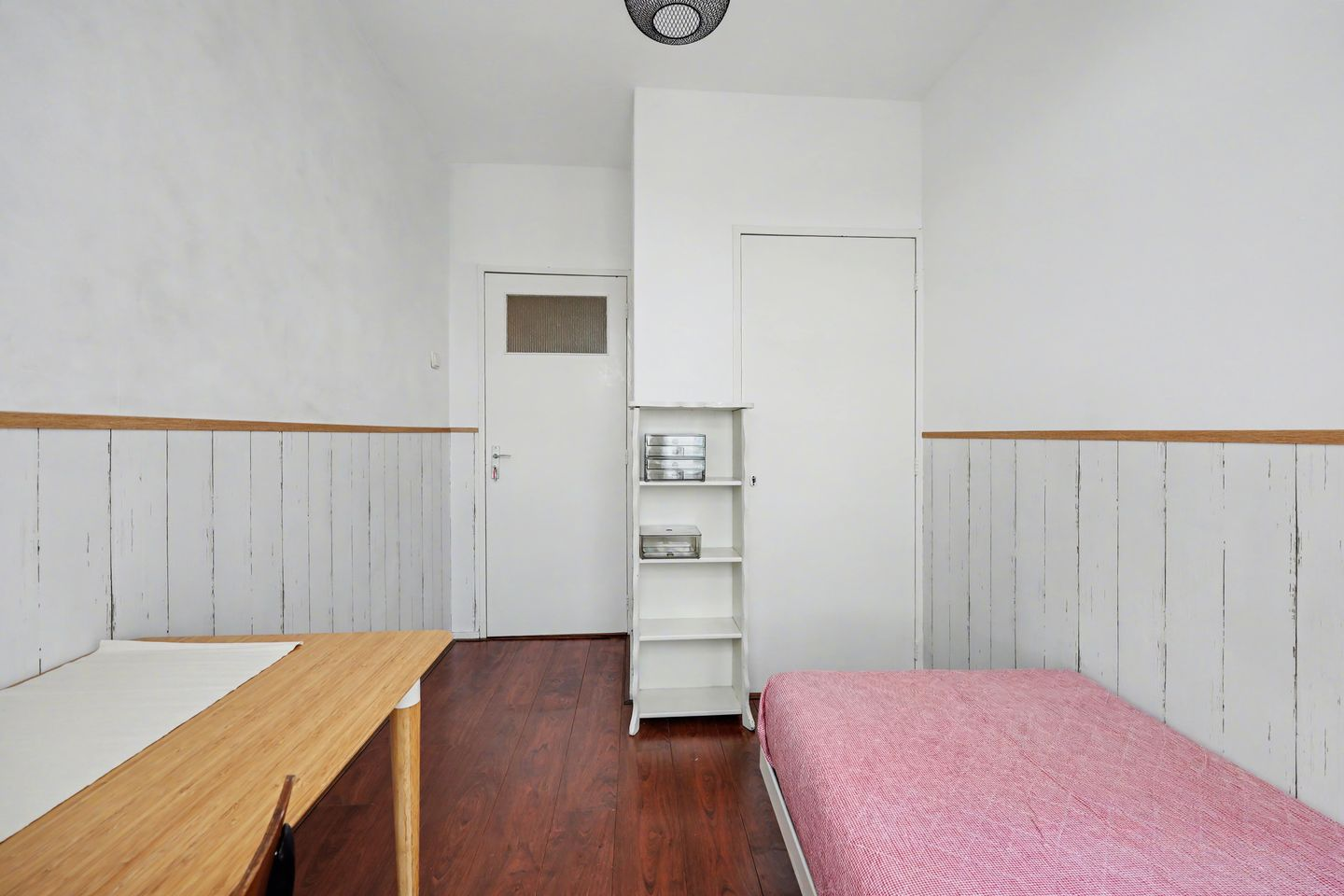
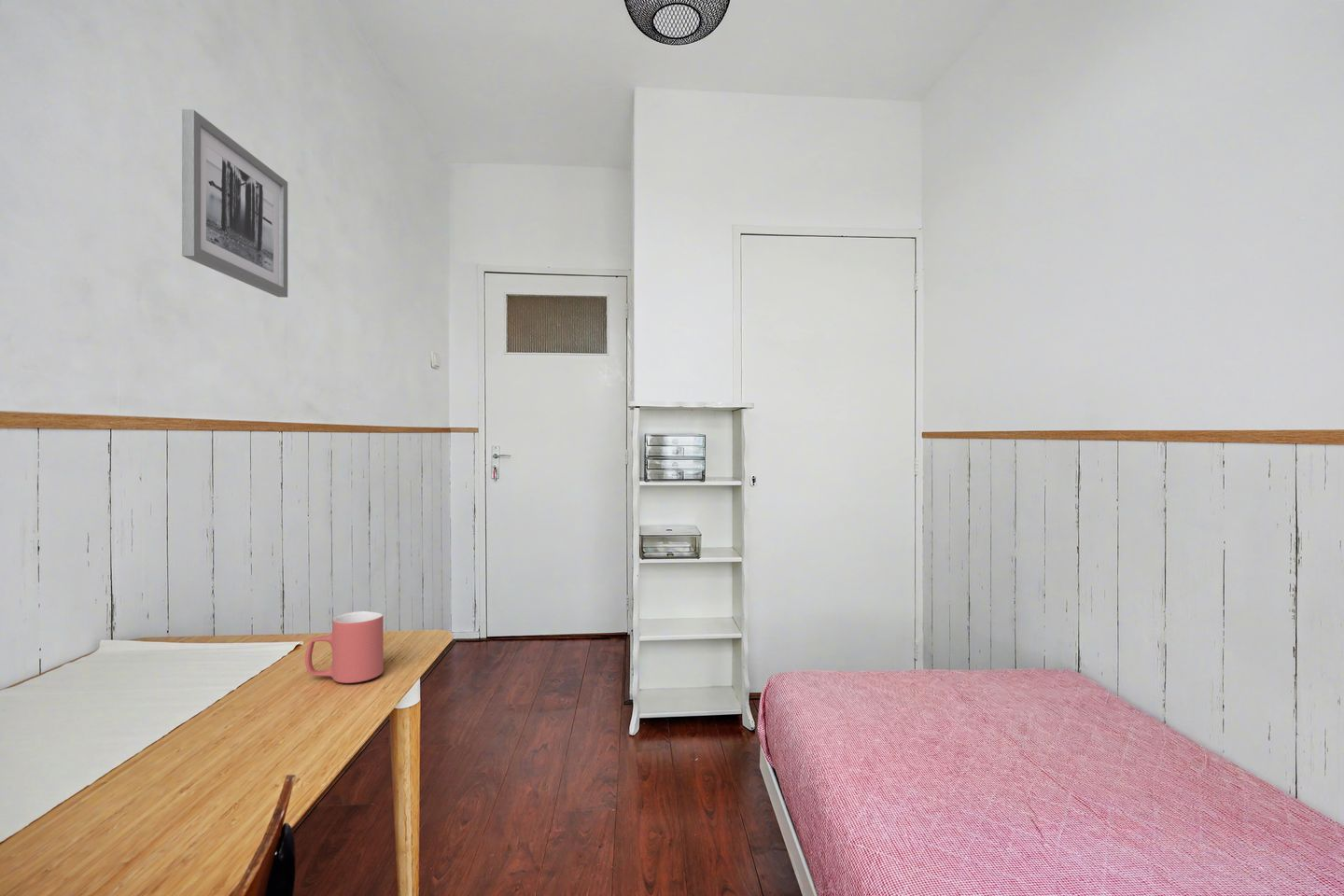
+ mug [304,610,385,684]
+ wall art [181,108,288,298]
